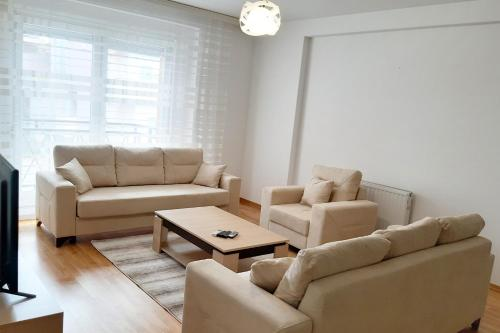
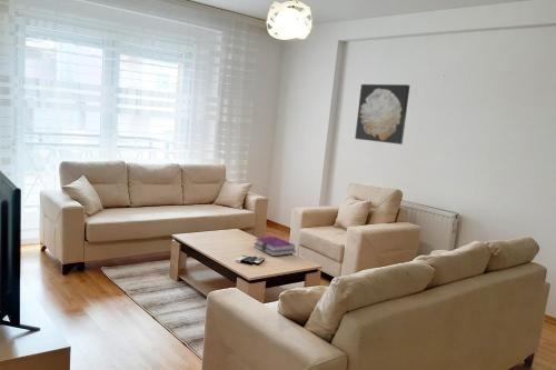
+ hardback book [254,236,297,257]
+ wall art [354,83,410,146]
